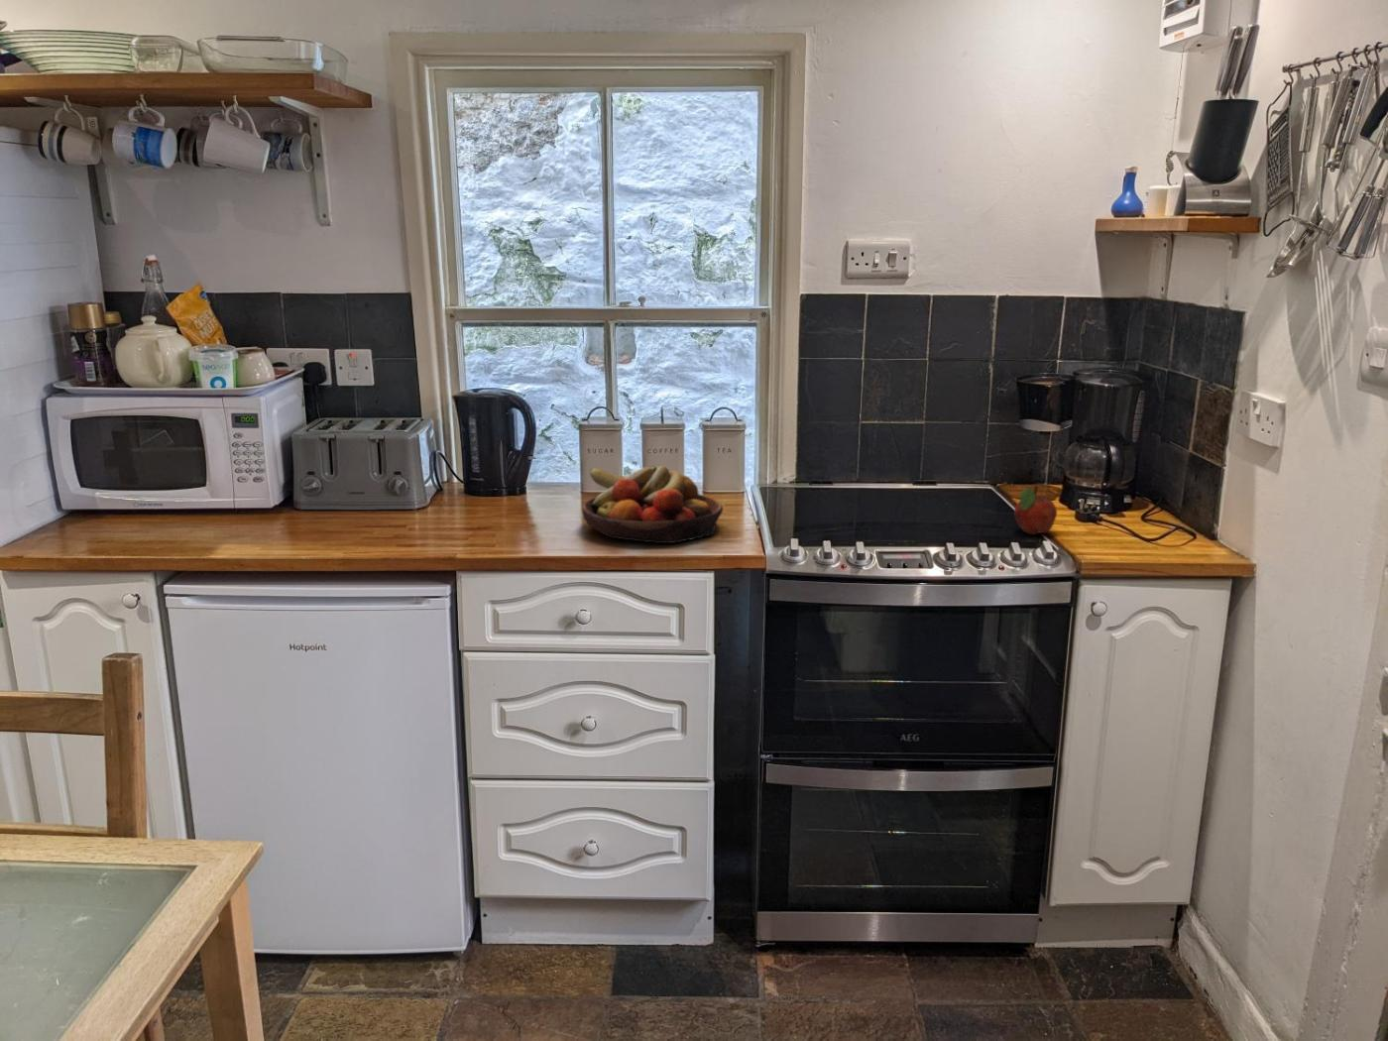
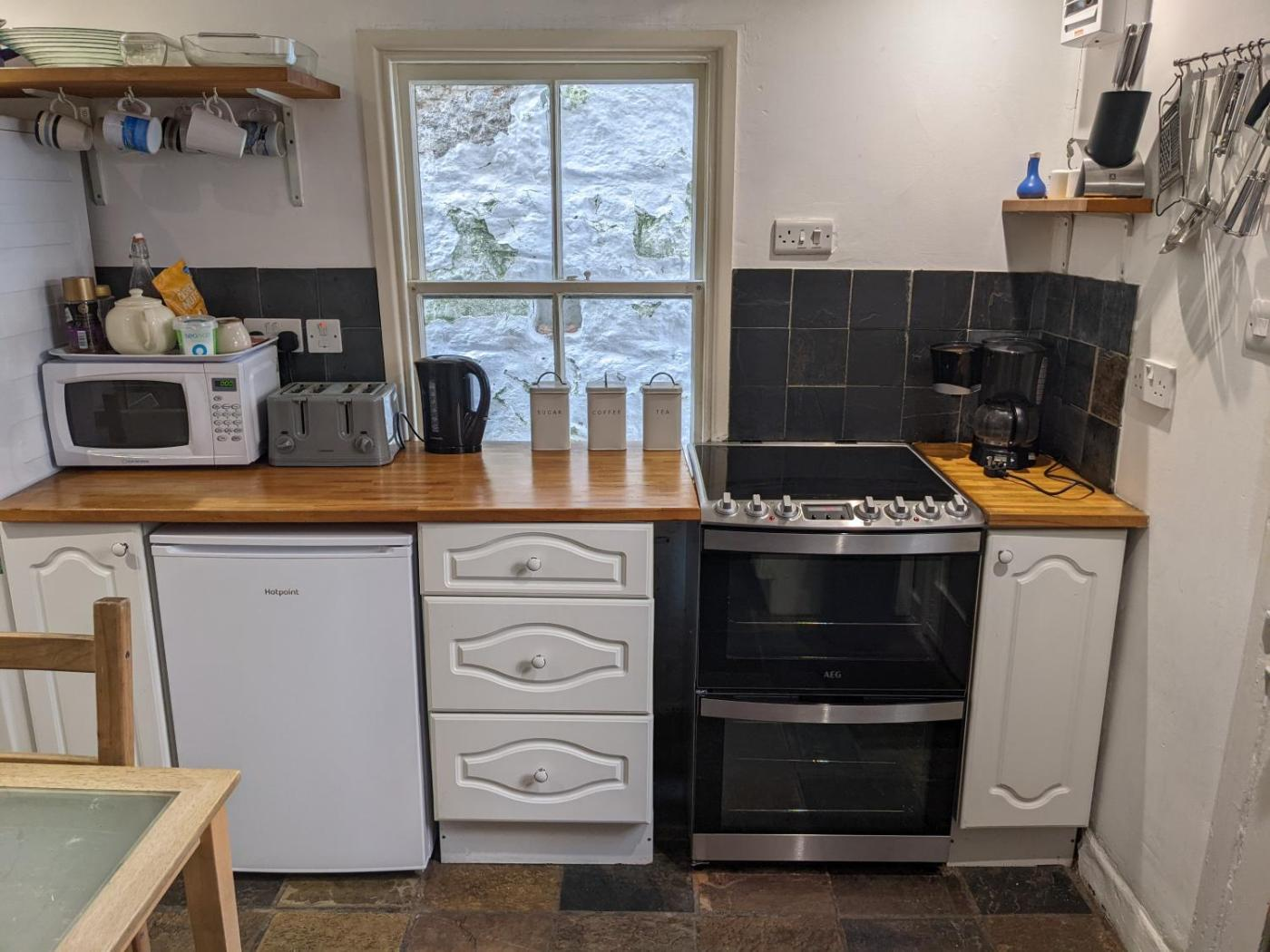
- fruit bowl [581,464,724,545]
- fruit [1013,484,1058,536]
